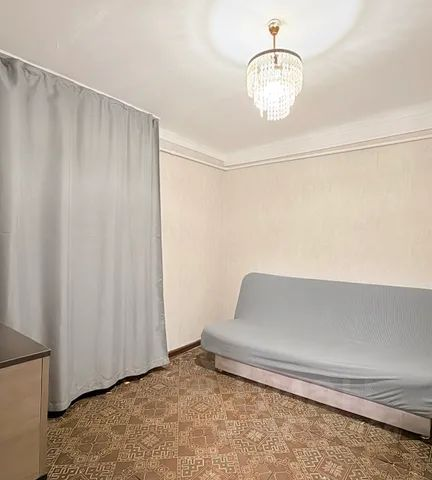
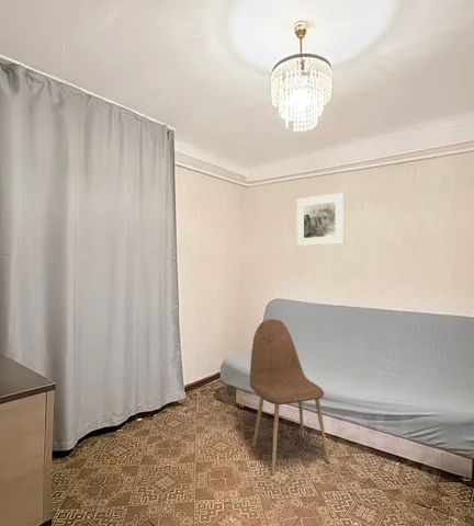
+ chair [249,318,330,477]
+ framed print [295,192,346,247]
